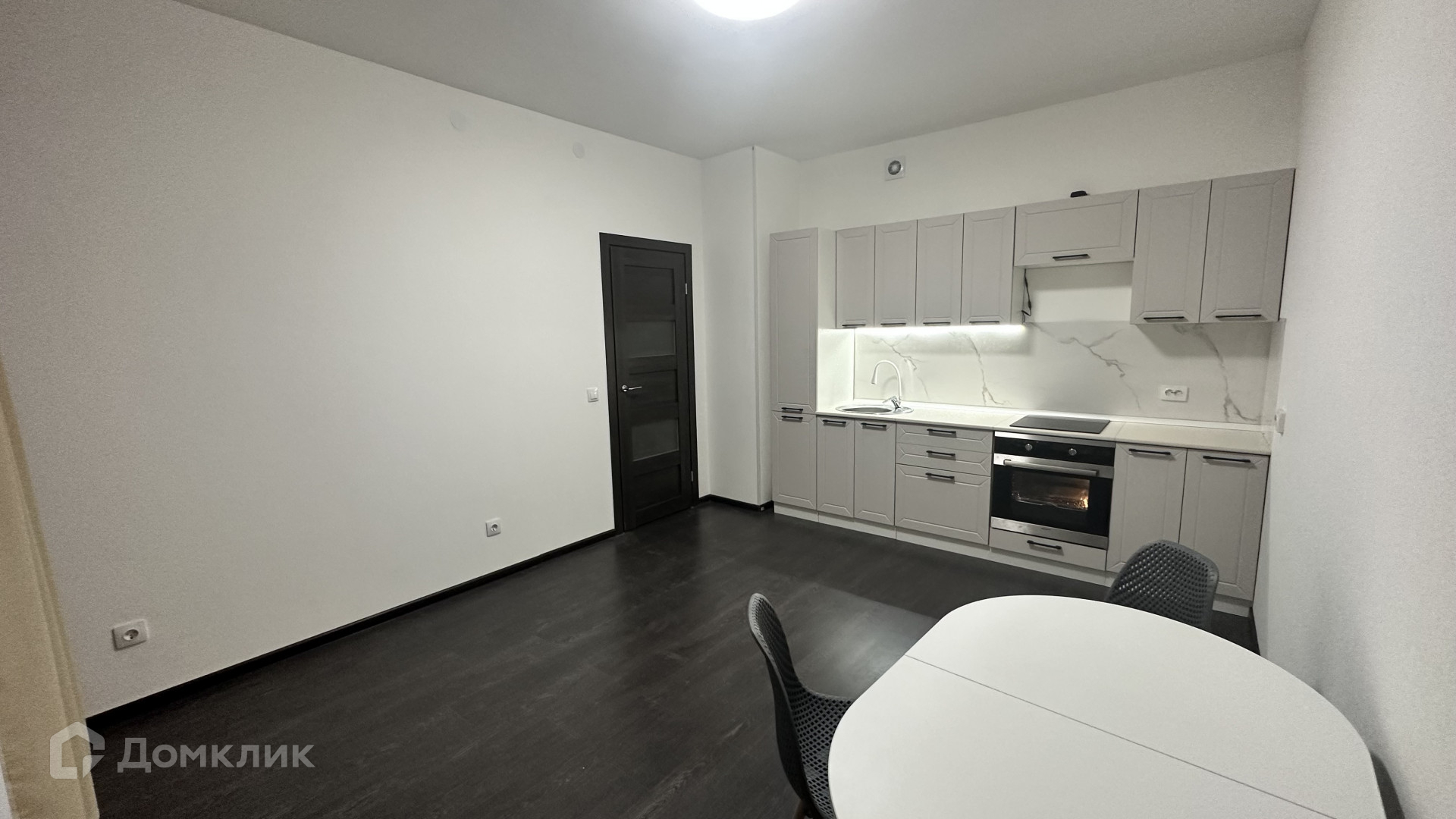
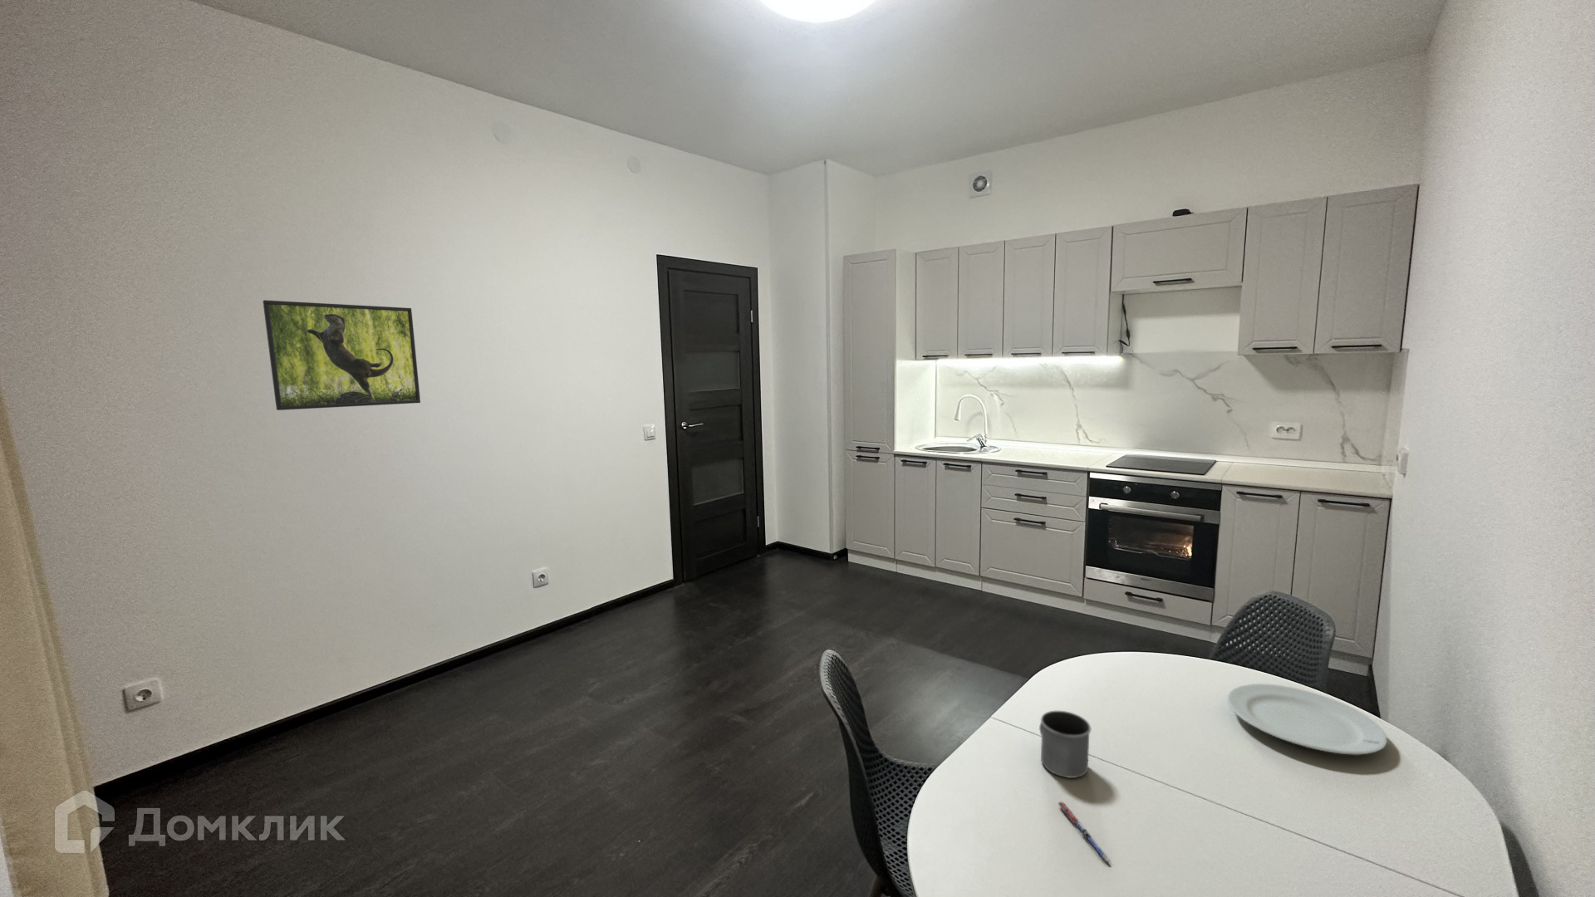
+ chinaware [1226,682,1388,756]
+ mug [1039,710,1091,779]
+ pen [1057,801,1112,864]
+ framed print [263,299,421,411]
